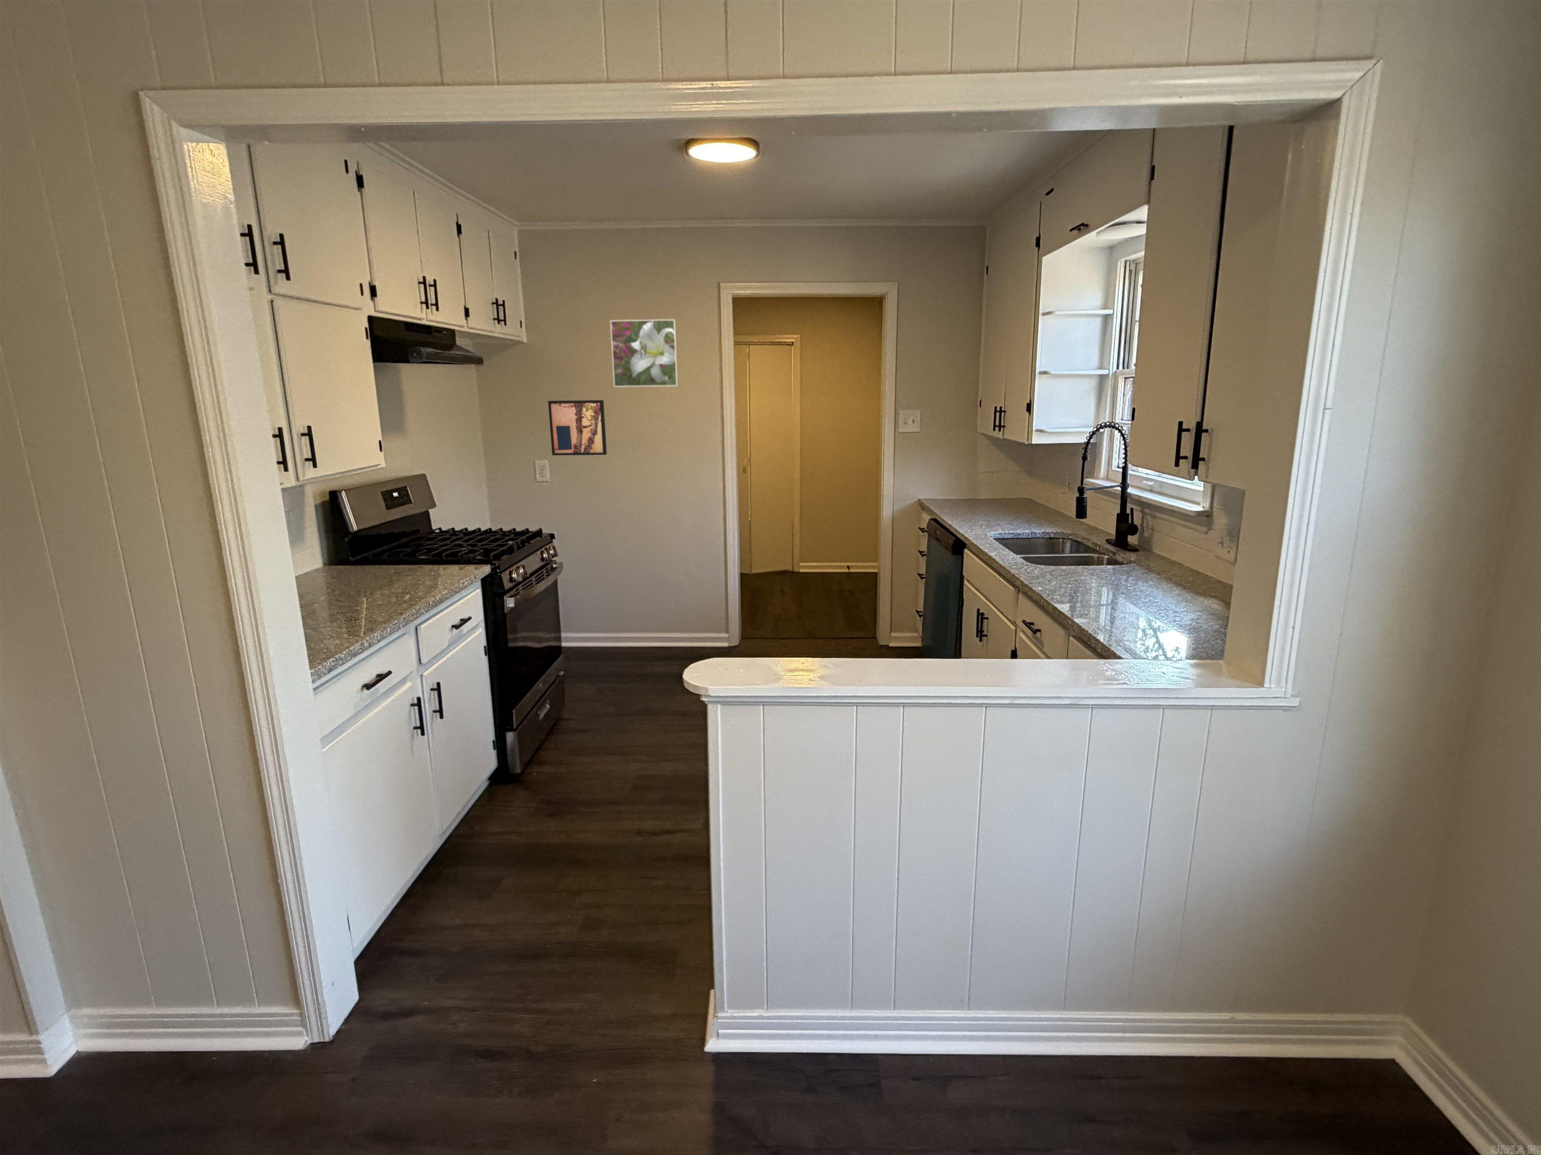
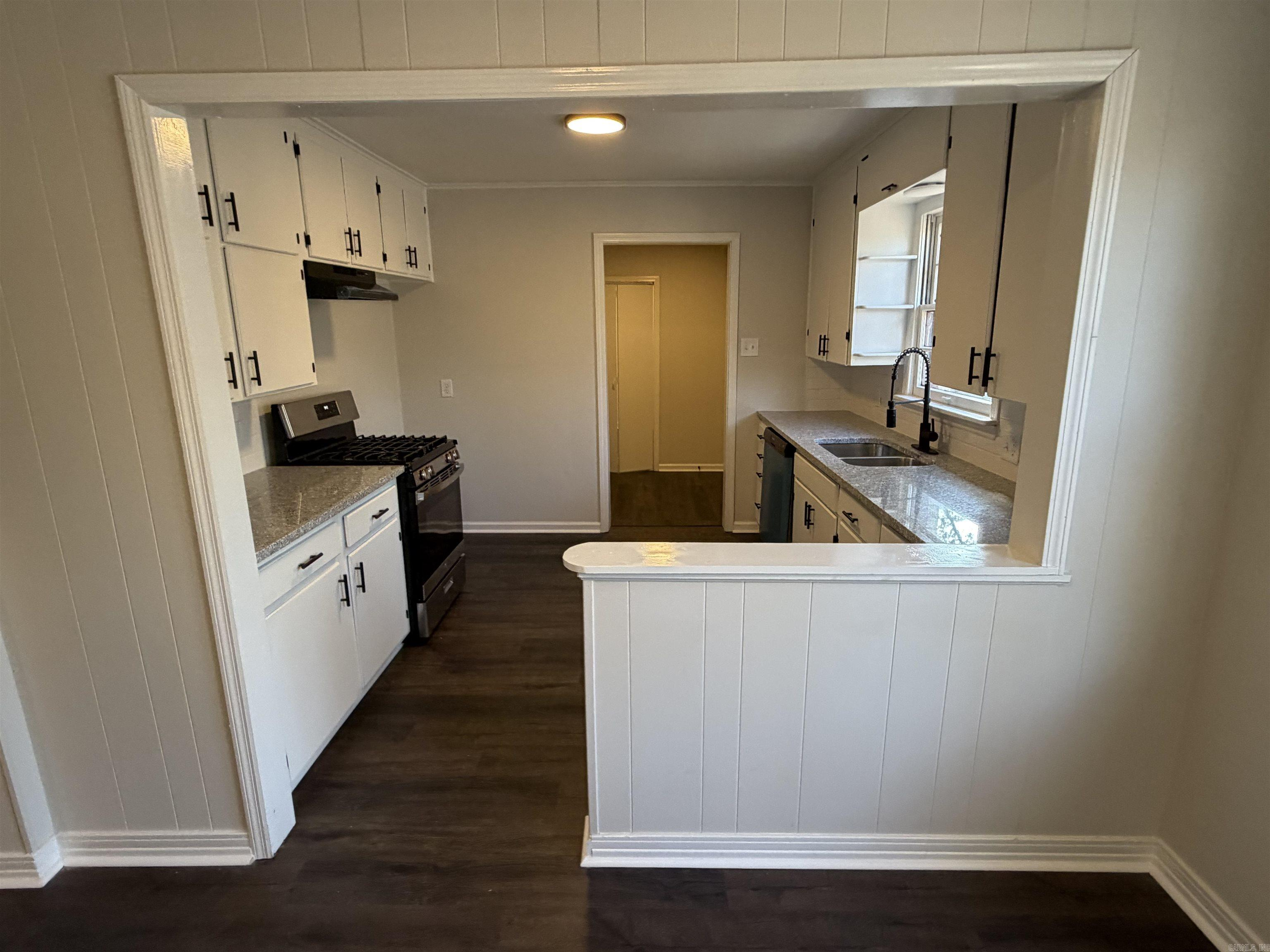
- wall art [547,399,608,456]
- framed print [609,319,678,387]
